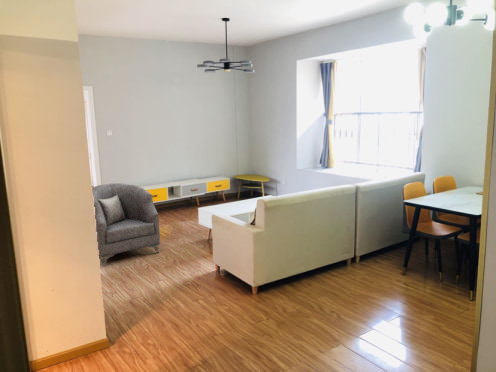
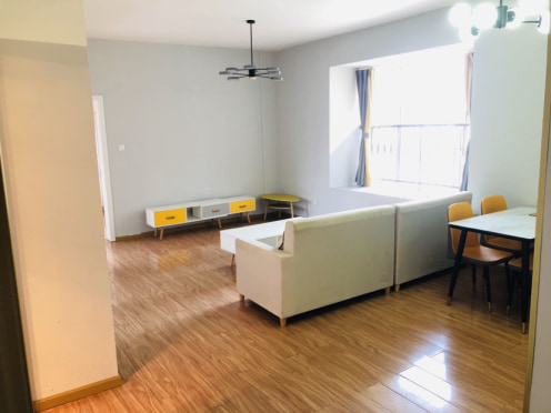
- armchair [92,182,161,267]
